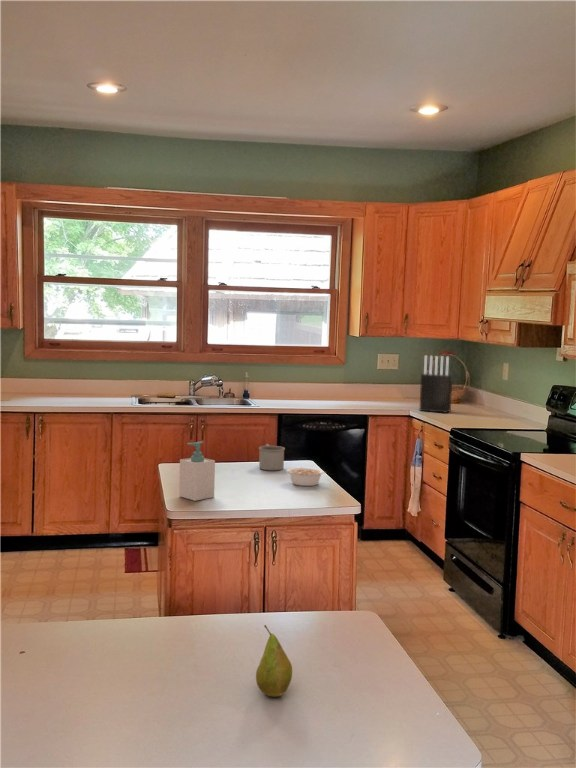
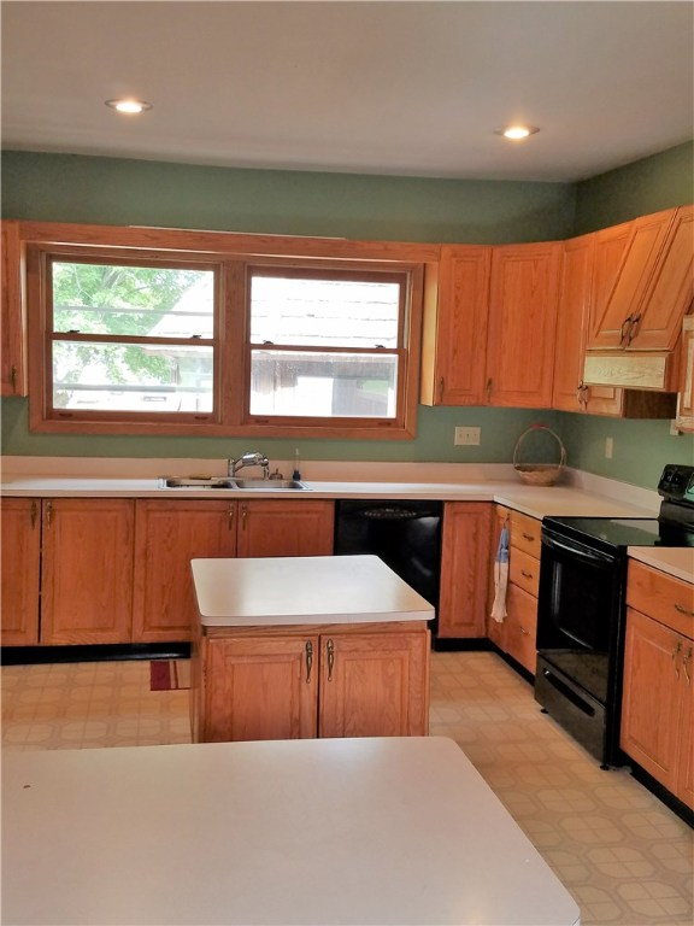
- mug [258,443,286,471]
- fruit [255,624,293,697]
- legume [286,467,326,487]
- soap bottle [178,440,216,502]
- knife block [419,355,453,414]
